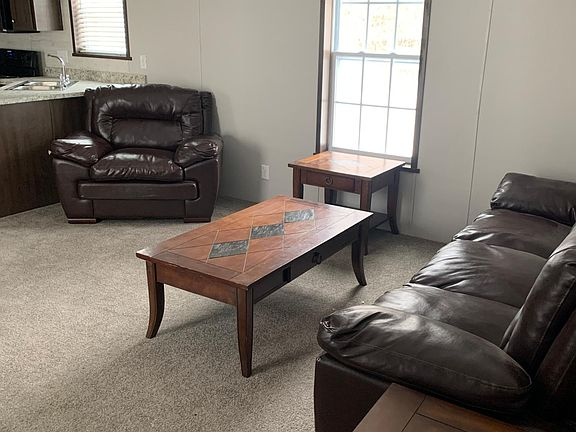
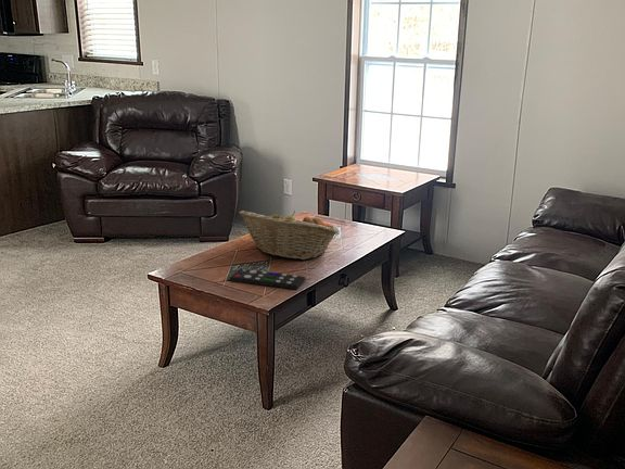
+ fruit basket [238,210,340,261]
+ remote control [228,268,306,290]
